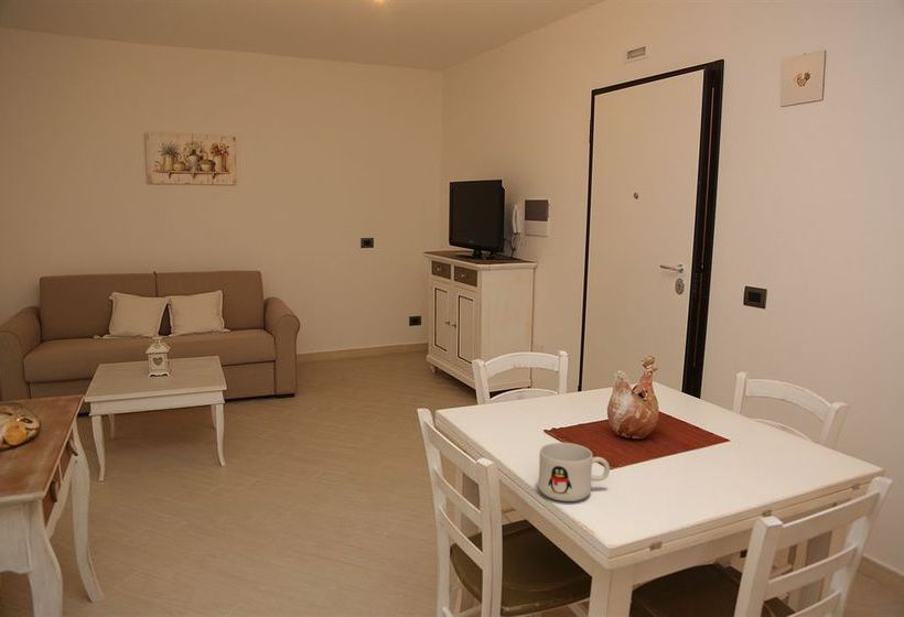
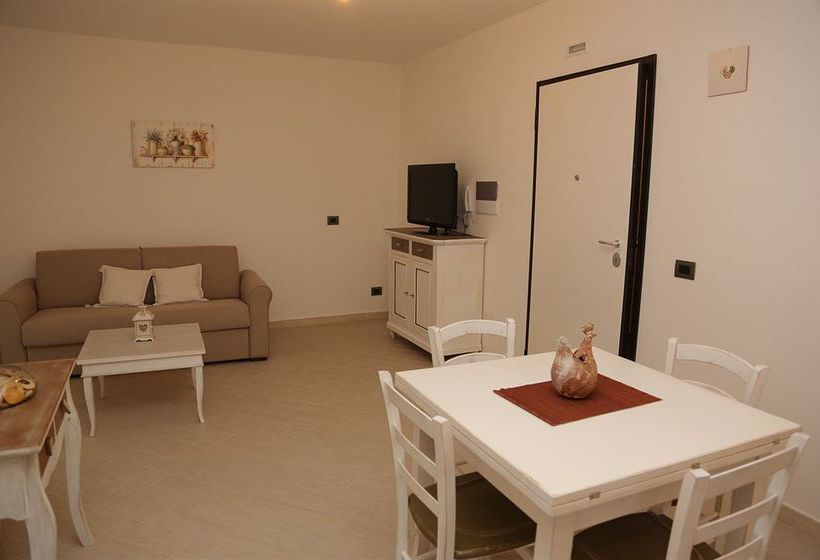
- mug [537,442,611,502]
